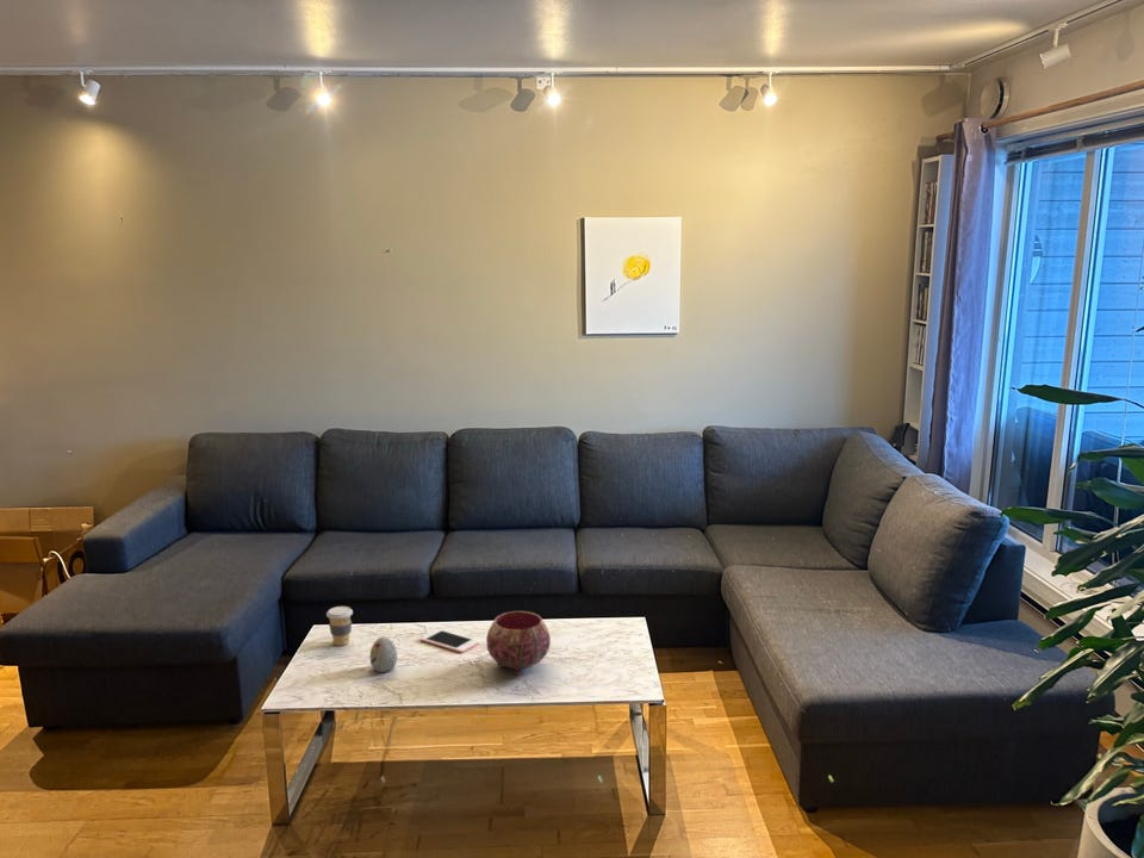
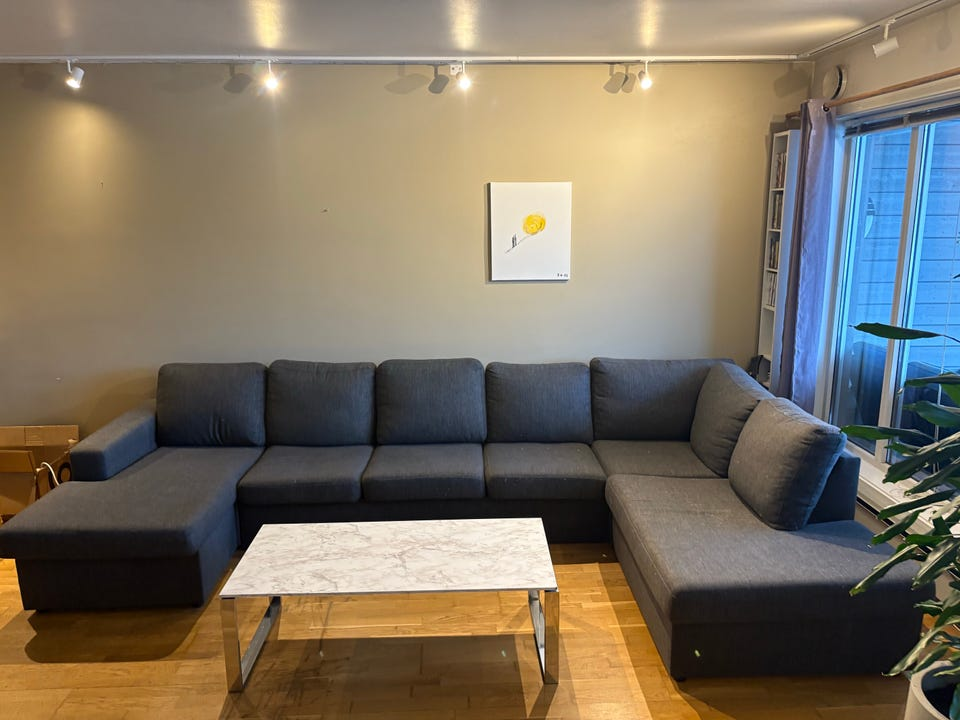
- coffee cup [325,605,354,647]
- bowl [485,610,552,677]
- cell phone [419,628,480,654]
- decorative egg [368,636,398,673]
